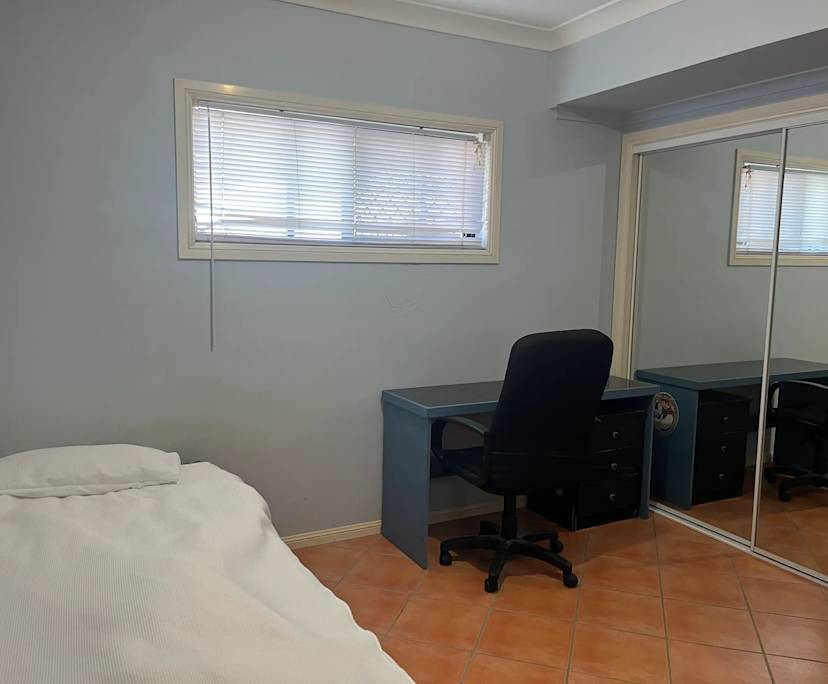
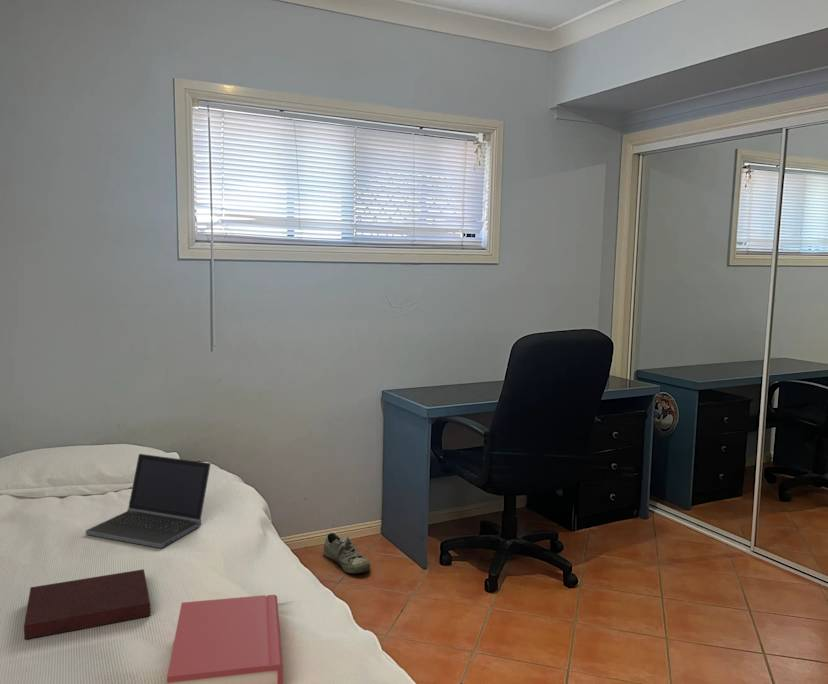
+ hardback book [166,594,284,684]
+ notebook [23,568,151,640]
+ laptop computer [85,453,212,549]
+ shoe [323,532,371,574]
